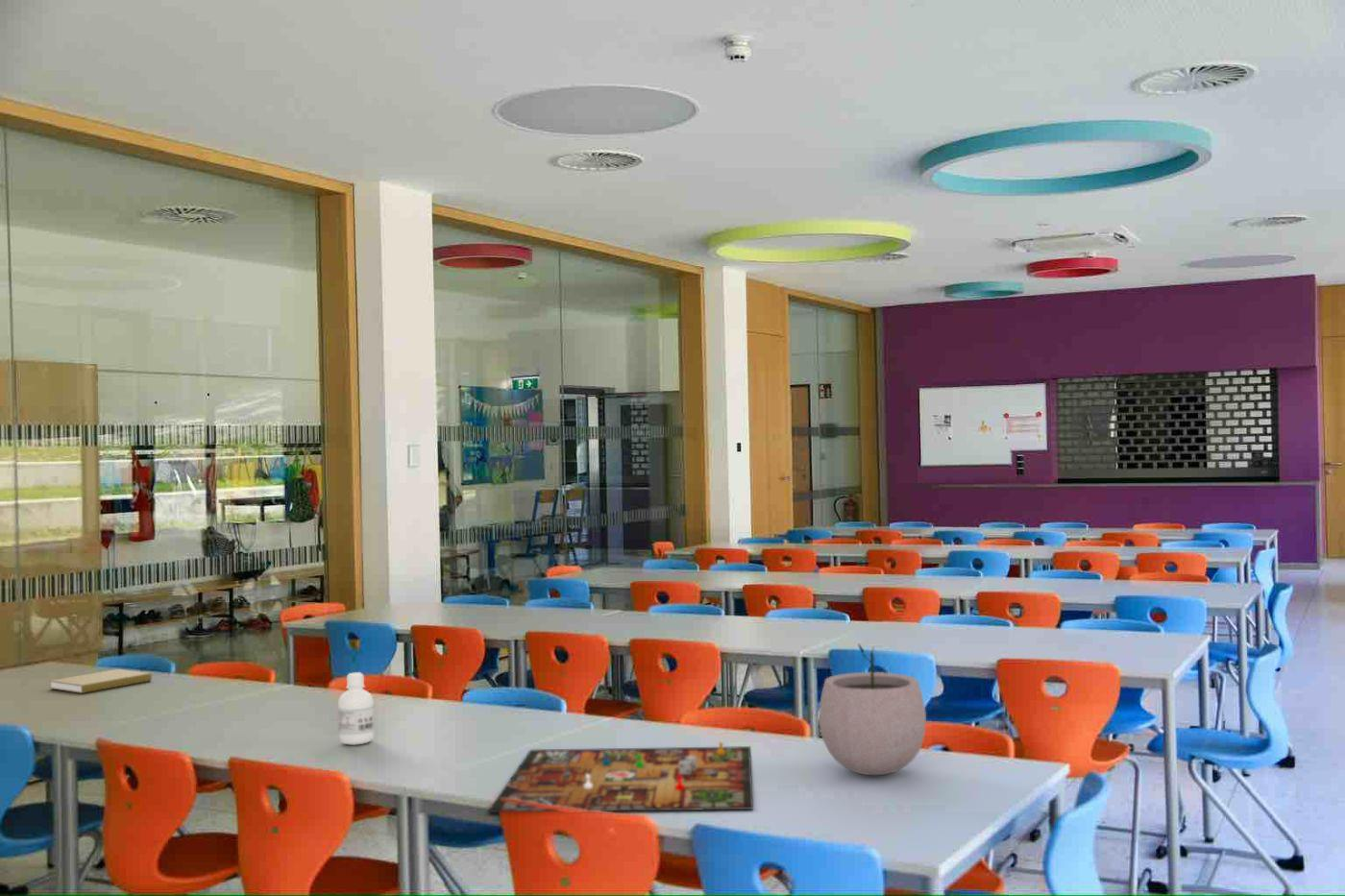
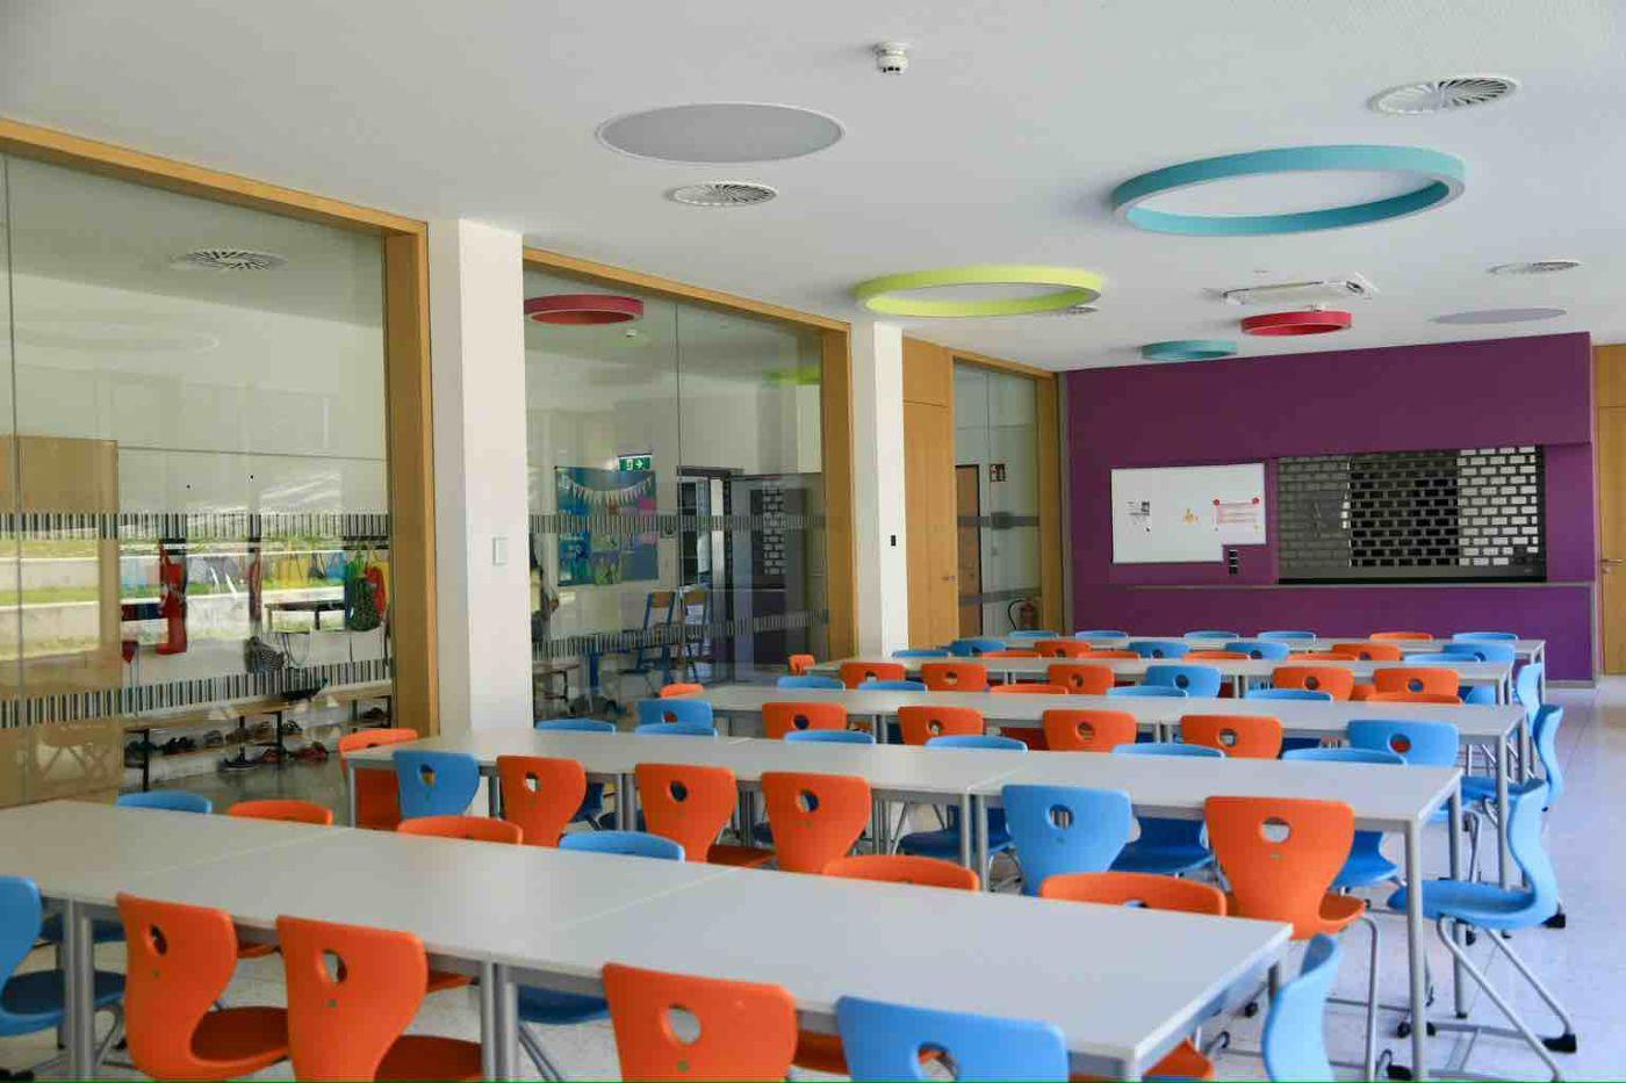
- bottle [336,671,376,746]
- book [49,668,153,694]
- plant pot [818,642,927,776]
- gameboard [486,741,754,813]
